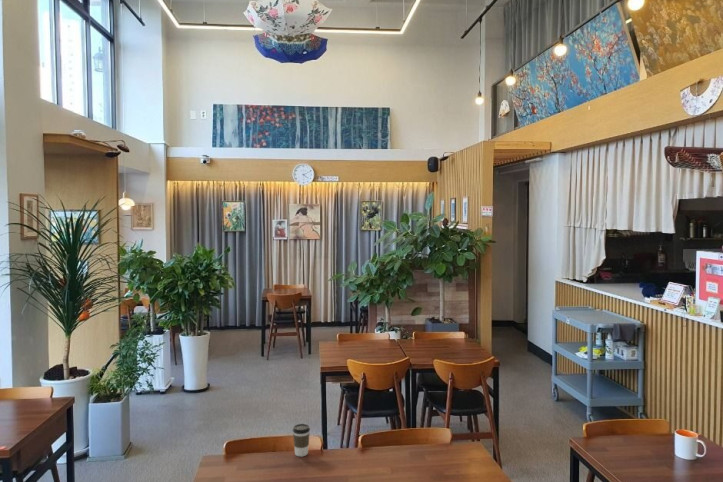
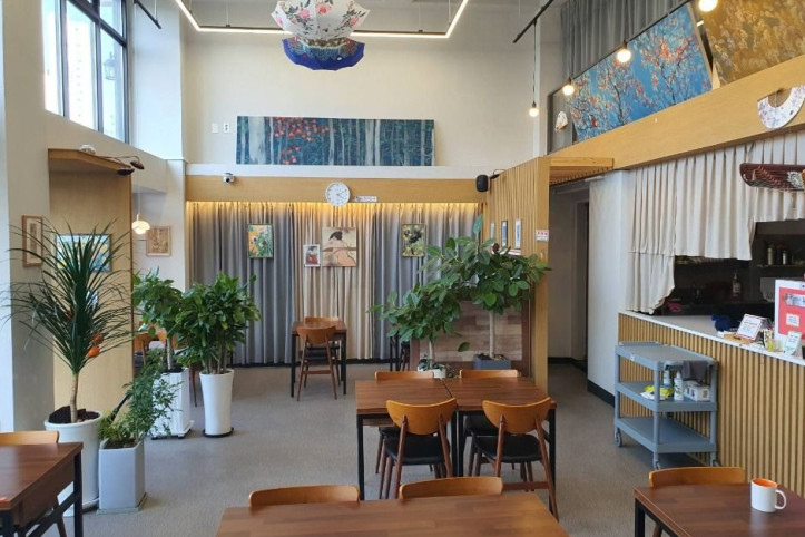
- coffee cup [292,423,311,457]
